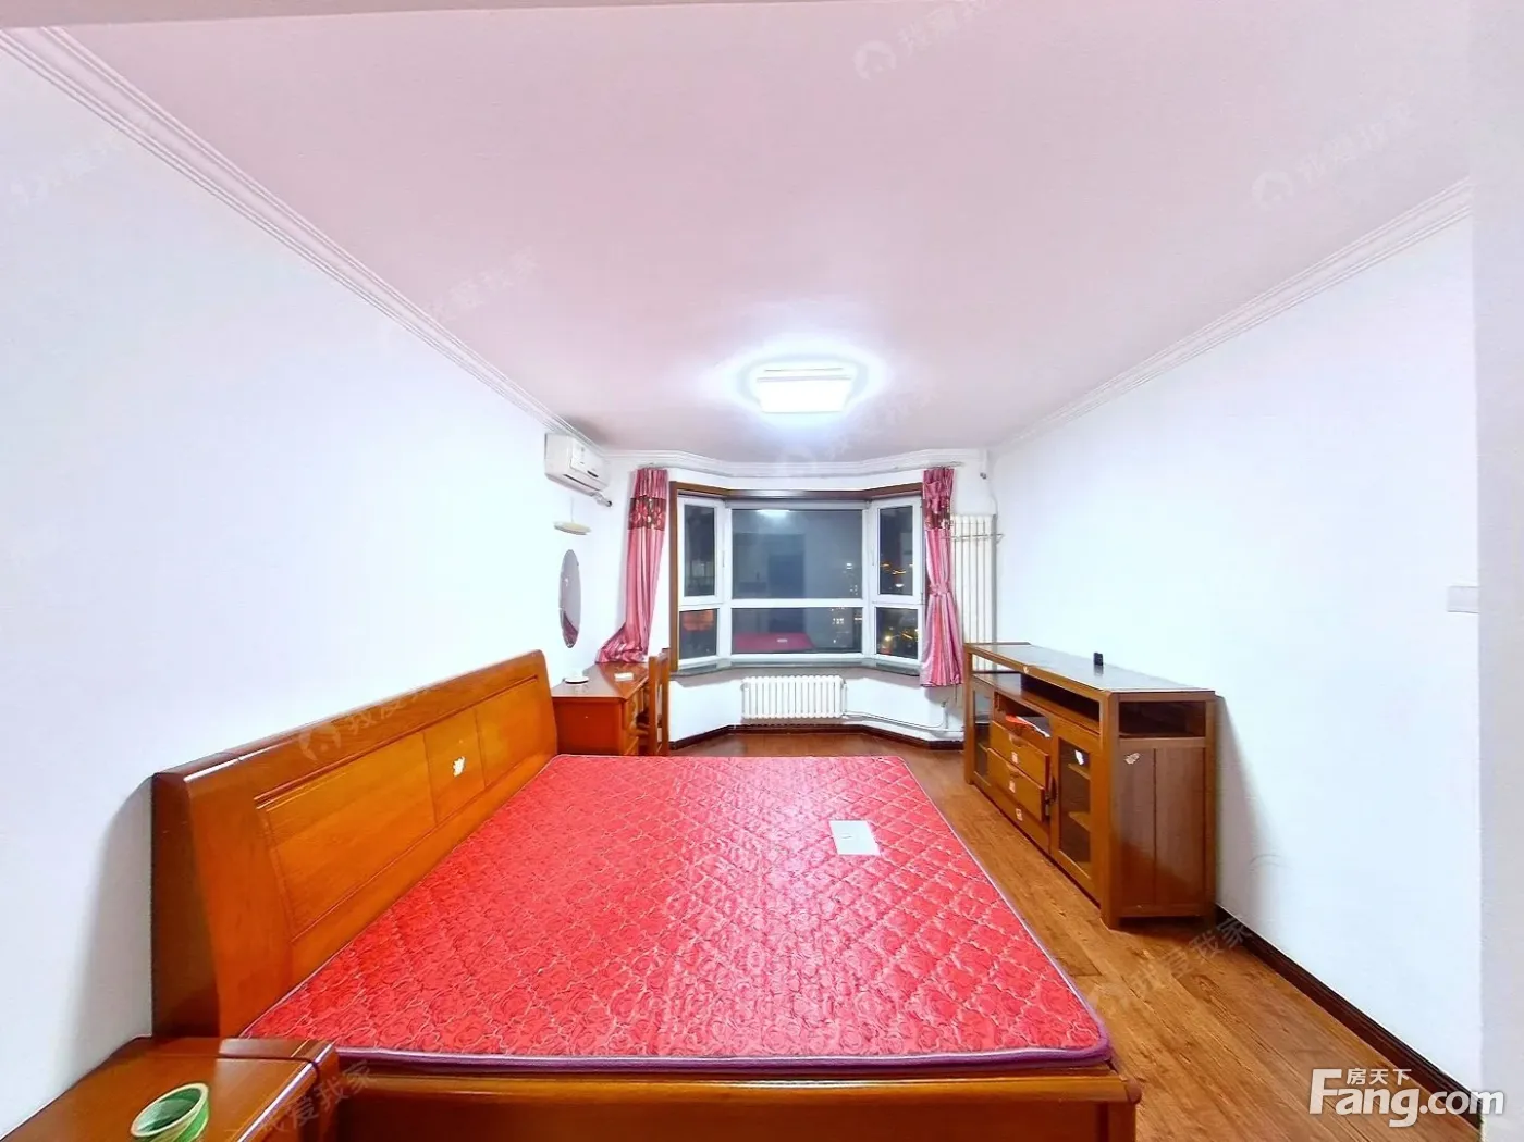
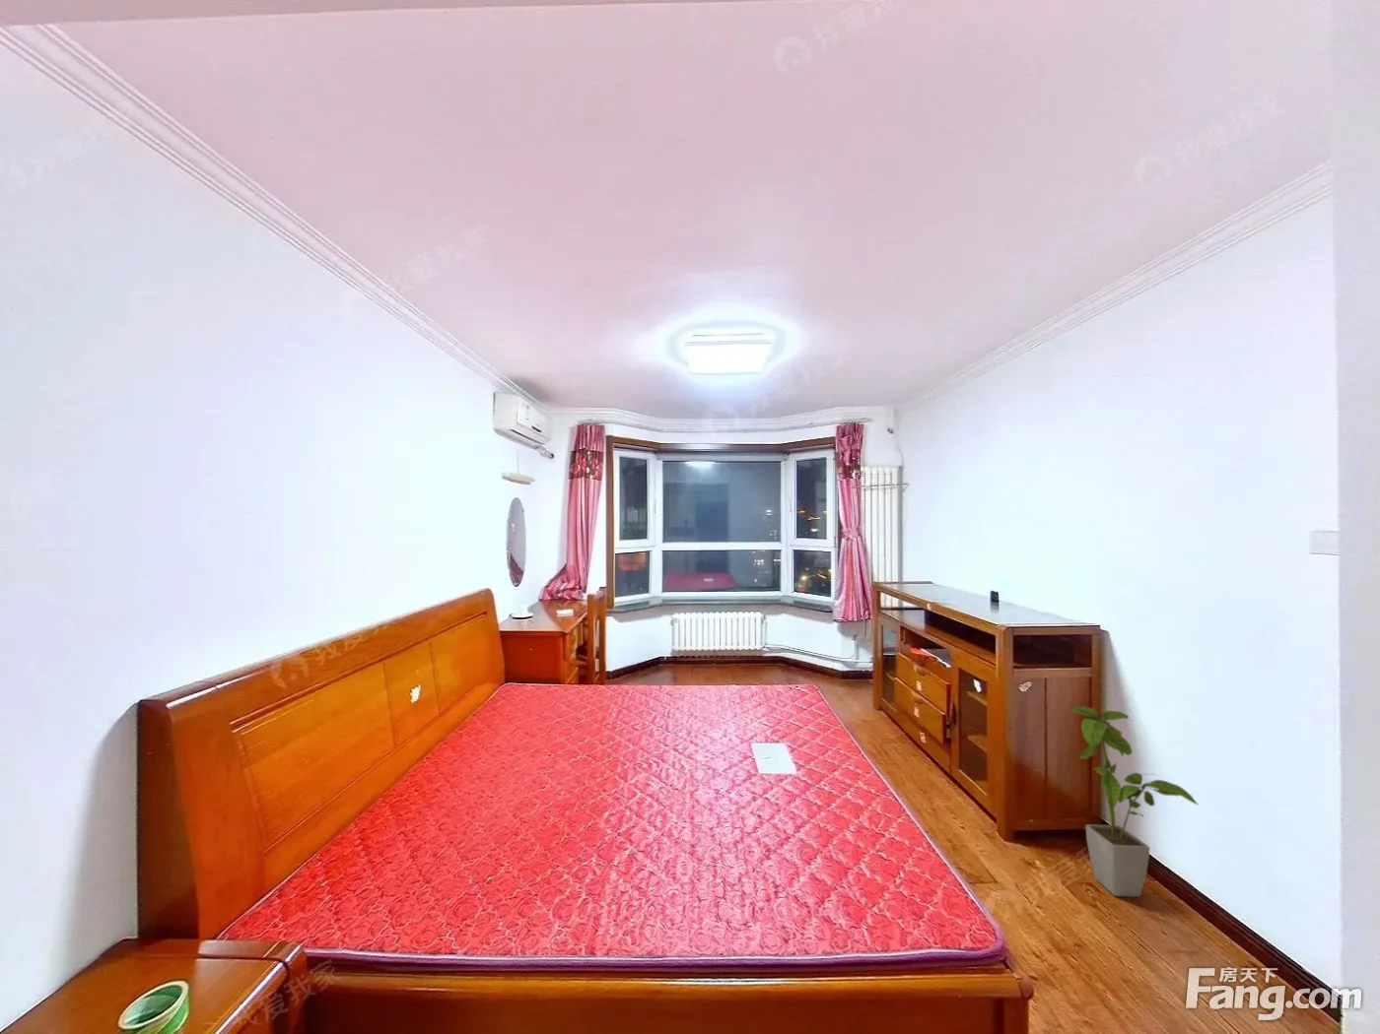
+ house plant [1069,705,1201,898]
